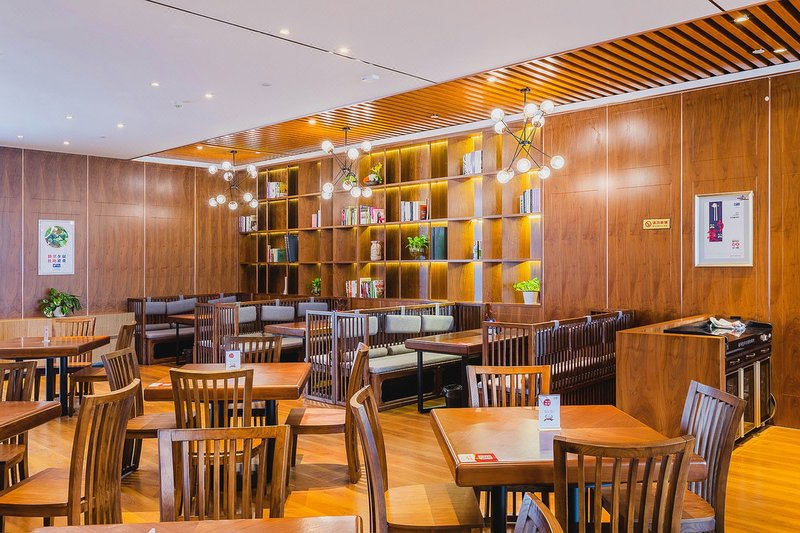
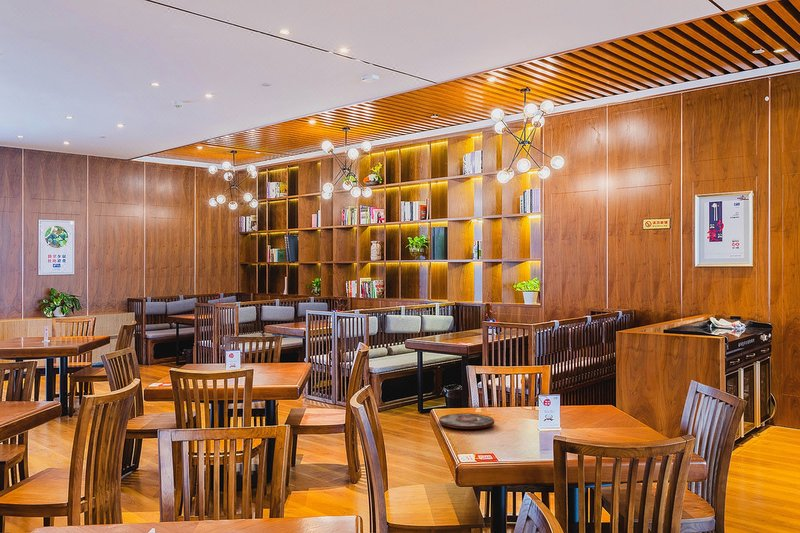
+ plate [438,412,495,430]
